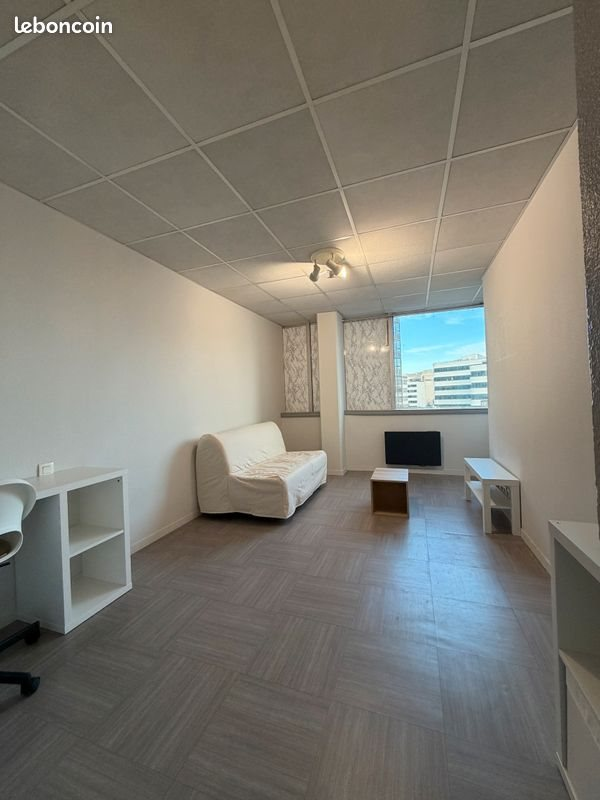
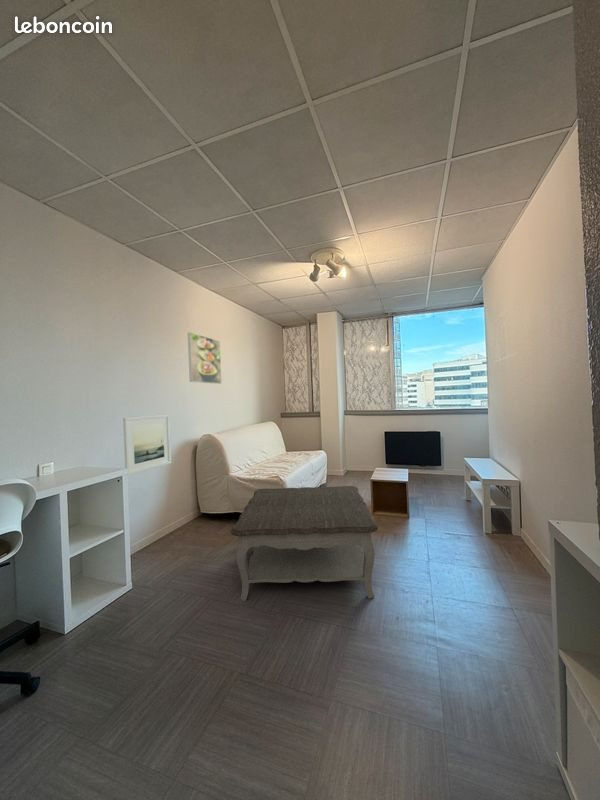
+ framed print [122,413,172,476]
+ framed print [187,331,223,385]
+ coffee table [230,485,379,602]
